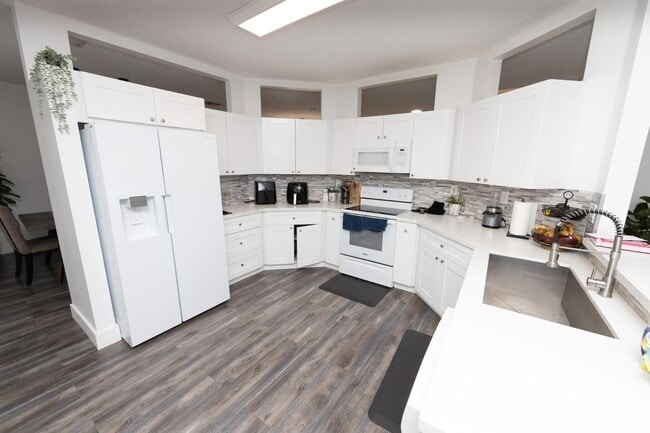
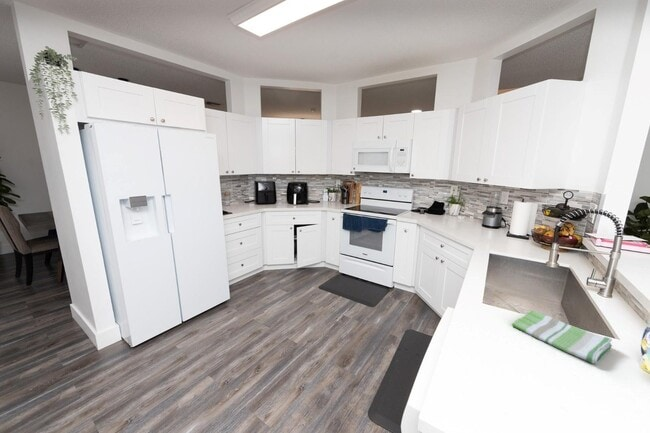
+ dish towel [511,309,613,365]
